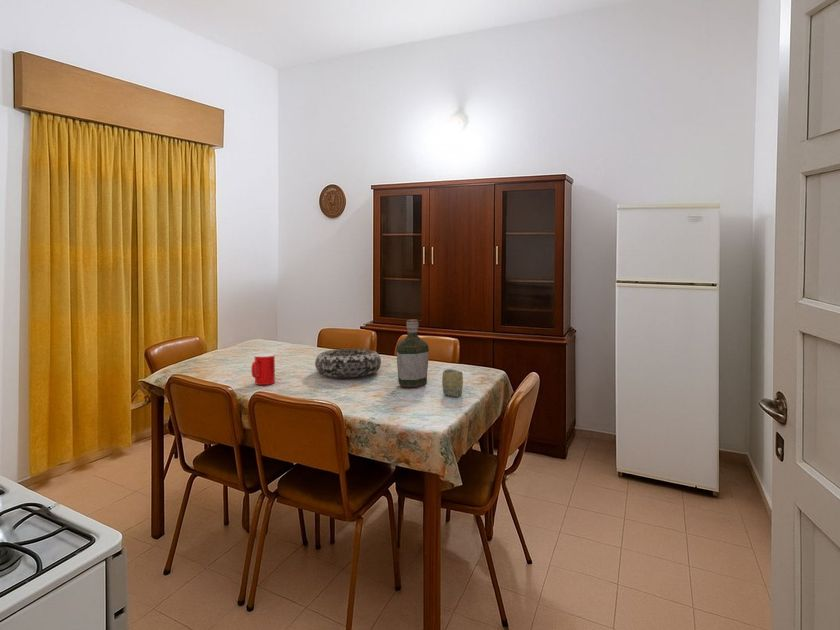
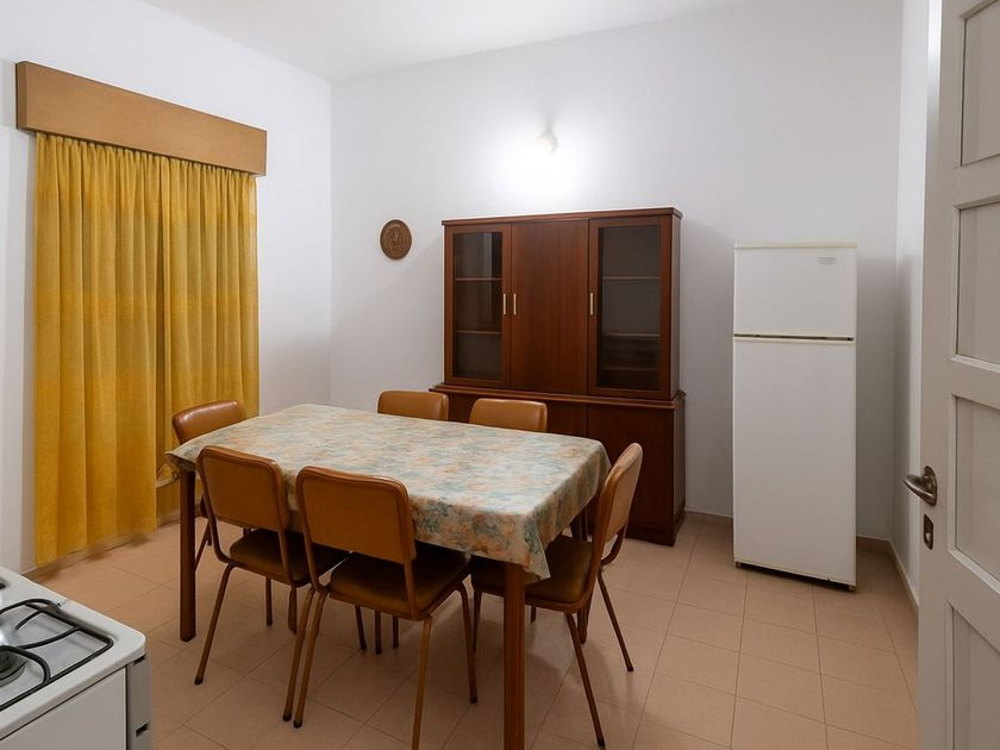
- cup [441,368,464,398]
- decorative bowl [314,348,382,378]
- cup [250,353,276,386]
- bottle [396,319,430,388]
